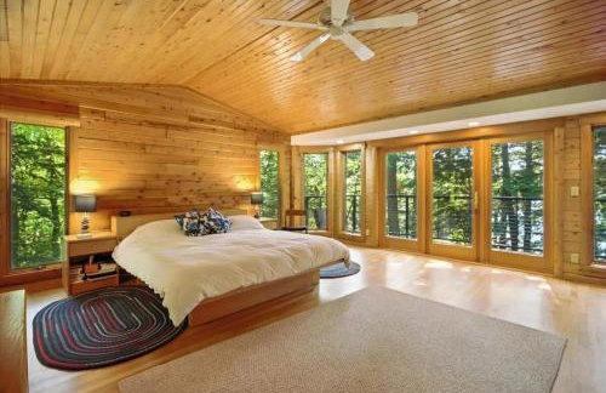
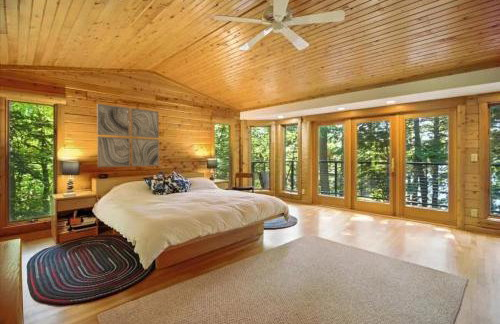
+ wall art [96,103,160,168]
